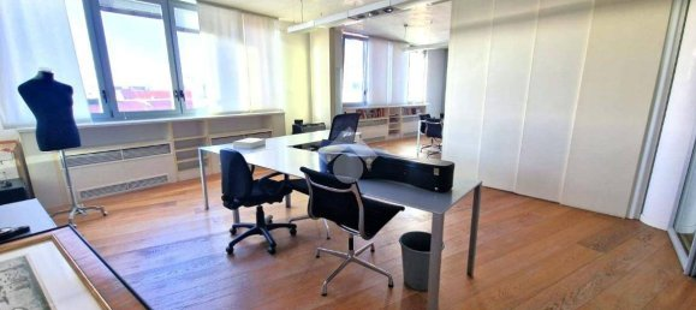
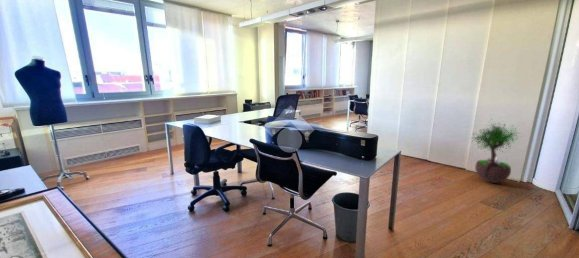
+ potted tree [469,117,523,184]
